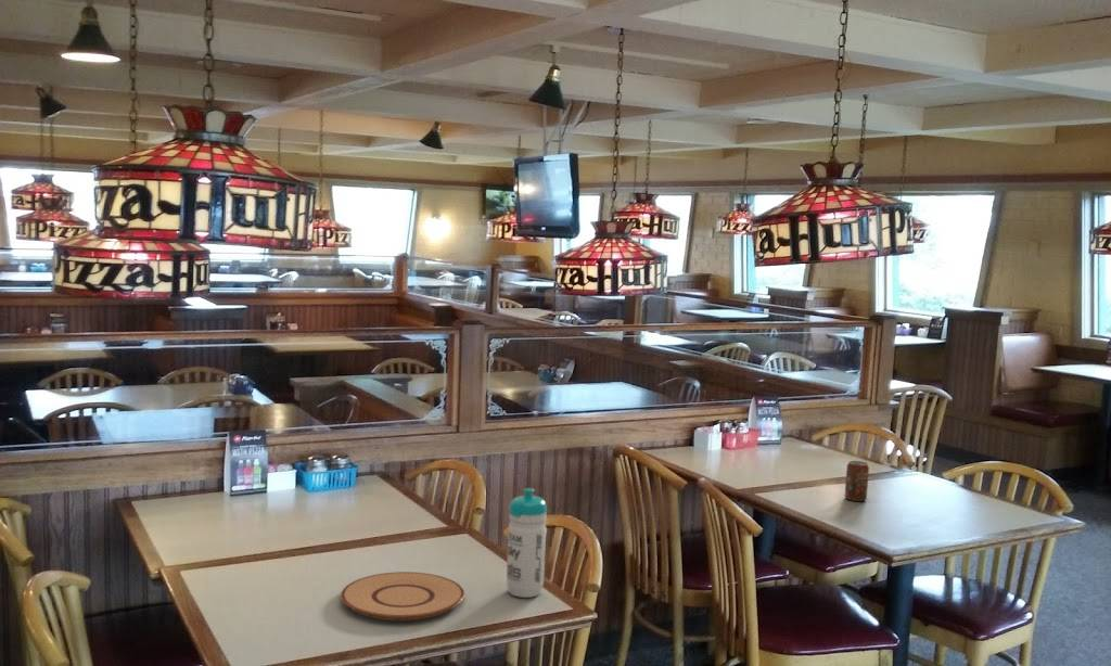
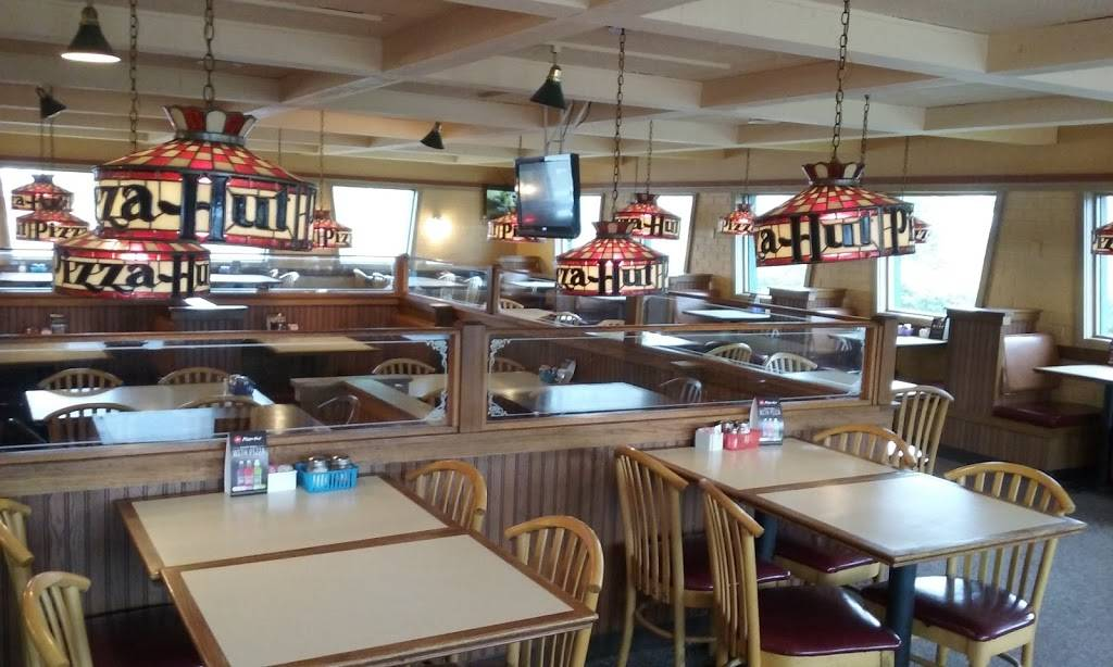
- water bottle [506,487,548,599]
- plate [340,571,465,622]
- soda can [844,460,870,502]
